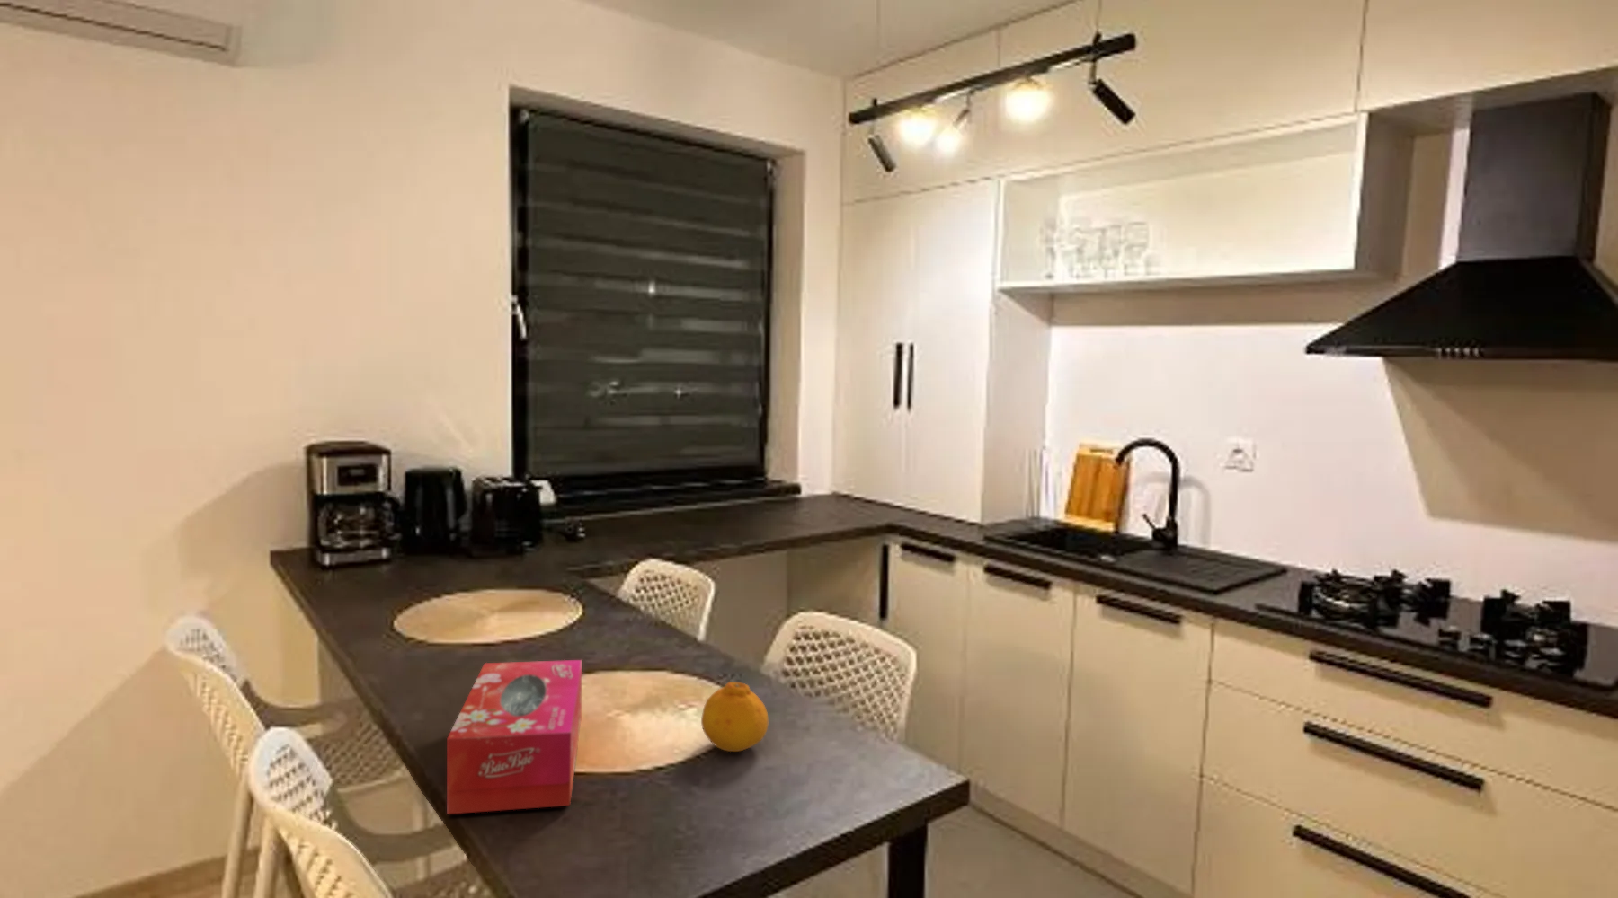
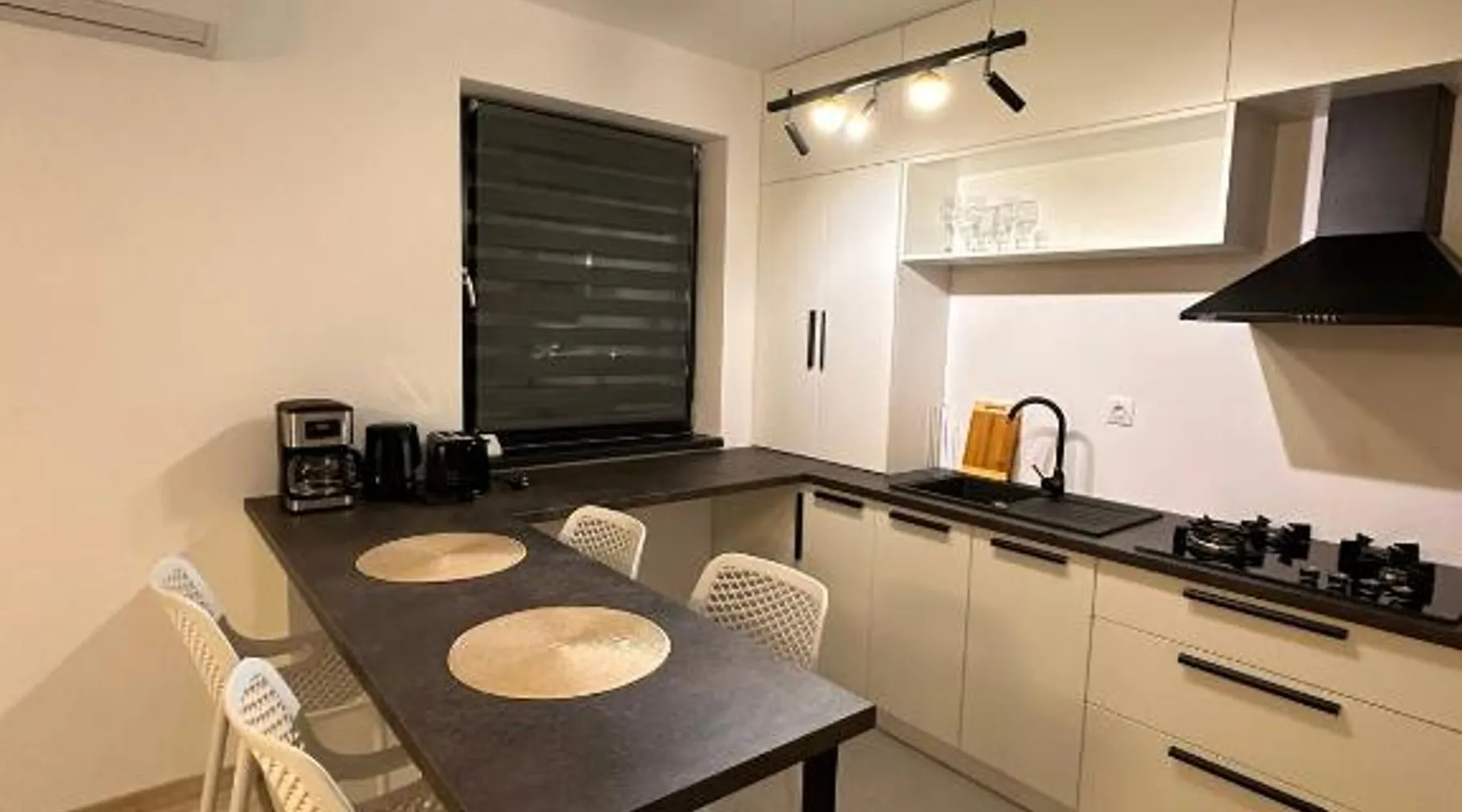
- tissue box [446,659,583,815]
- fruit [701,680,768,752]
